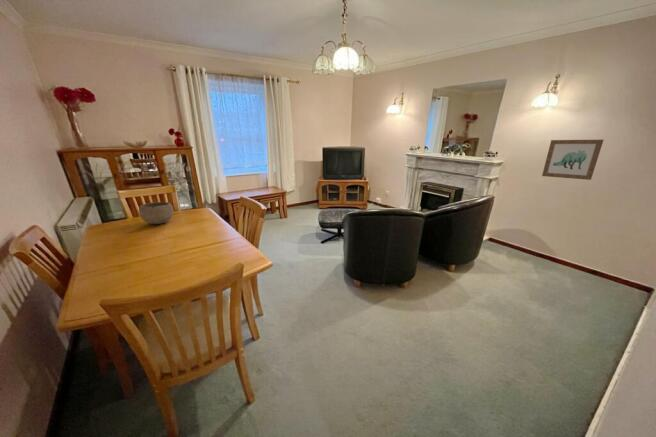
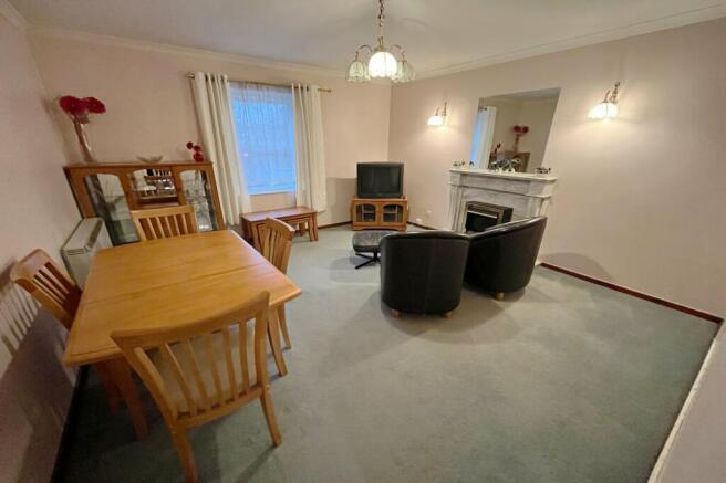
- bowl [138,201,174,225]
- wall art [541,139,604,181]
